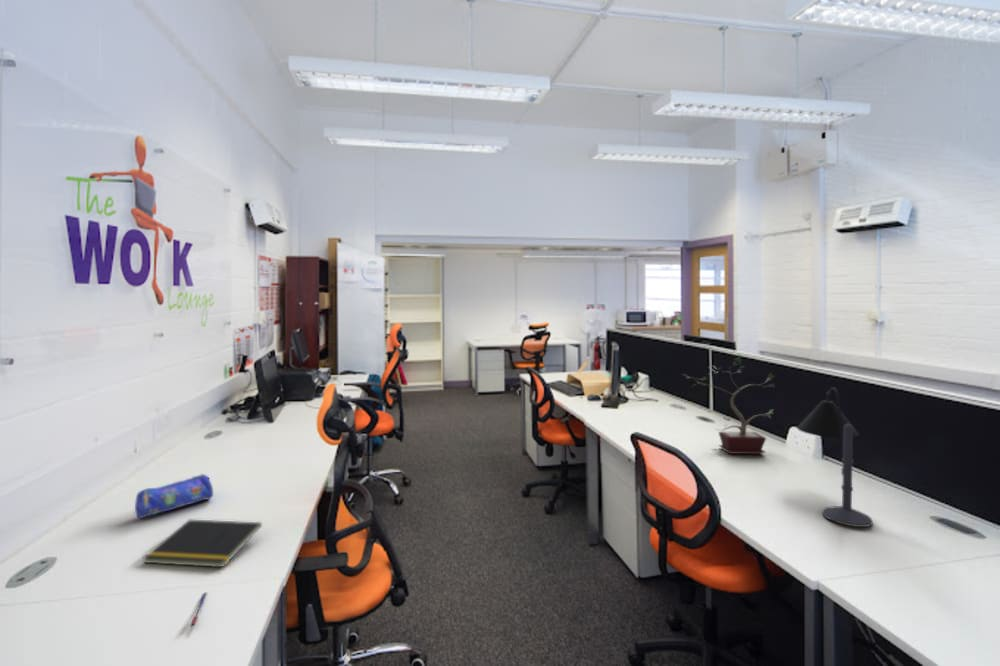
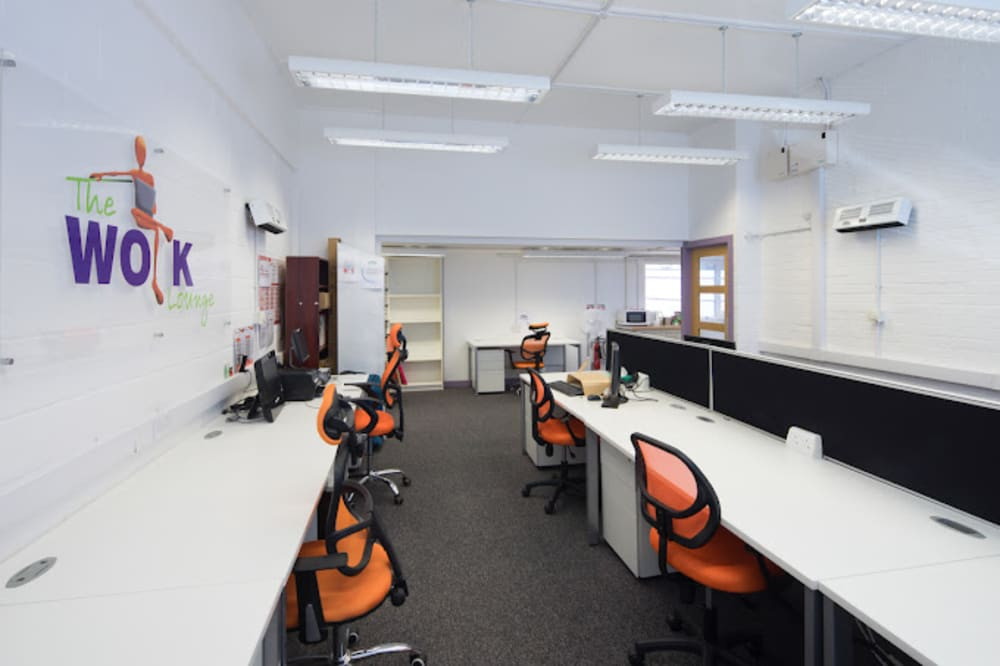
- pen [189,591,209,628]
- notepad [141,519,263,568]
- desk lamp [796,386,874,528]
- pencil case [134,473,214,519]
- potted plant [680,354,776,455]
